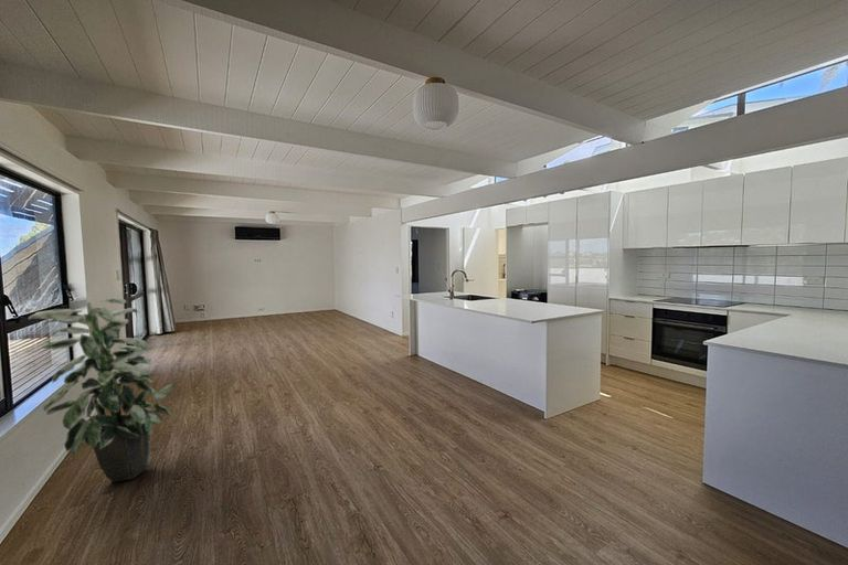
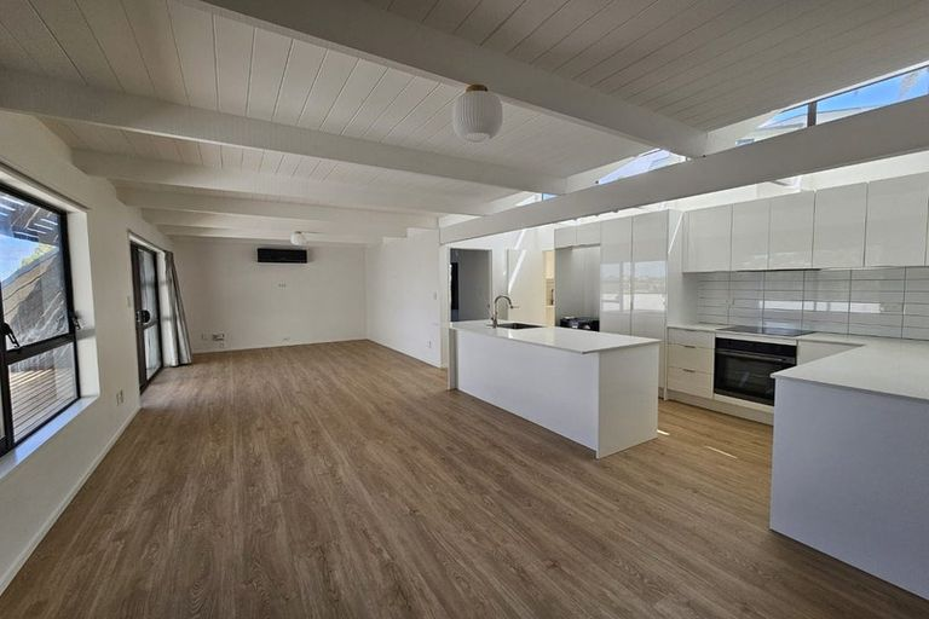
- indoor plant [28,297,177,483]
